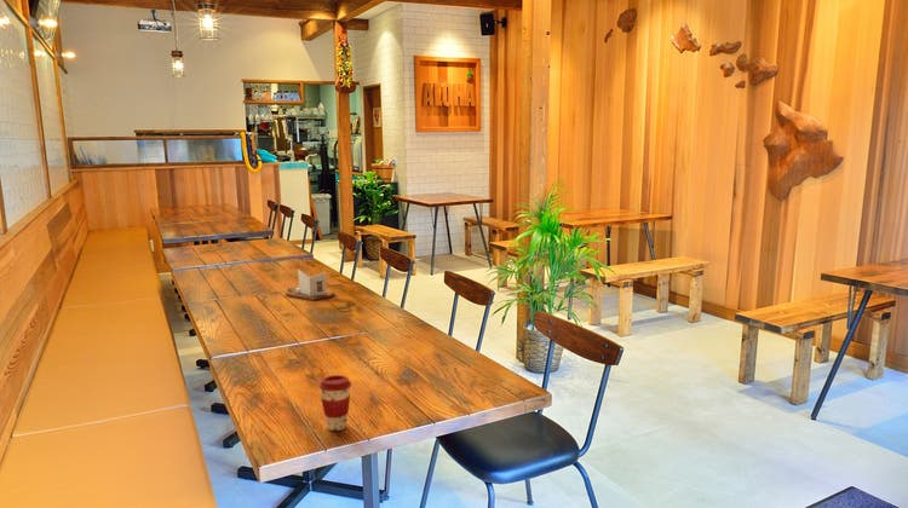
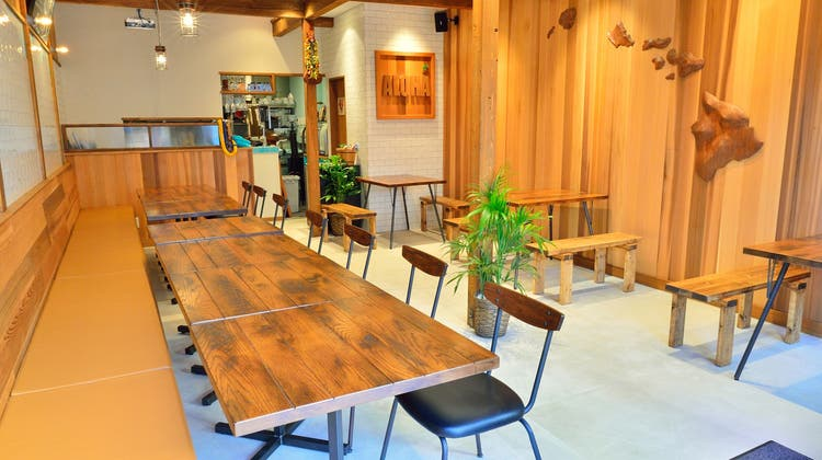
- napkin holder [283,269,337,301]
- coffee cup [318,374,352,432]
